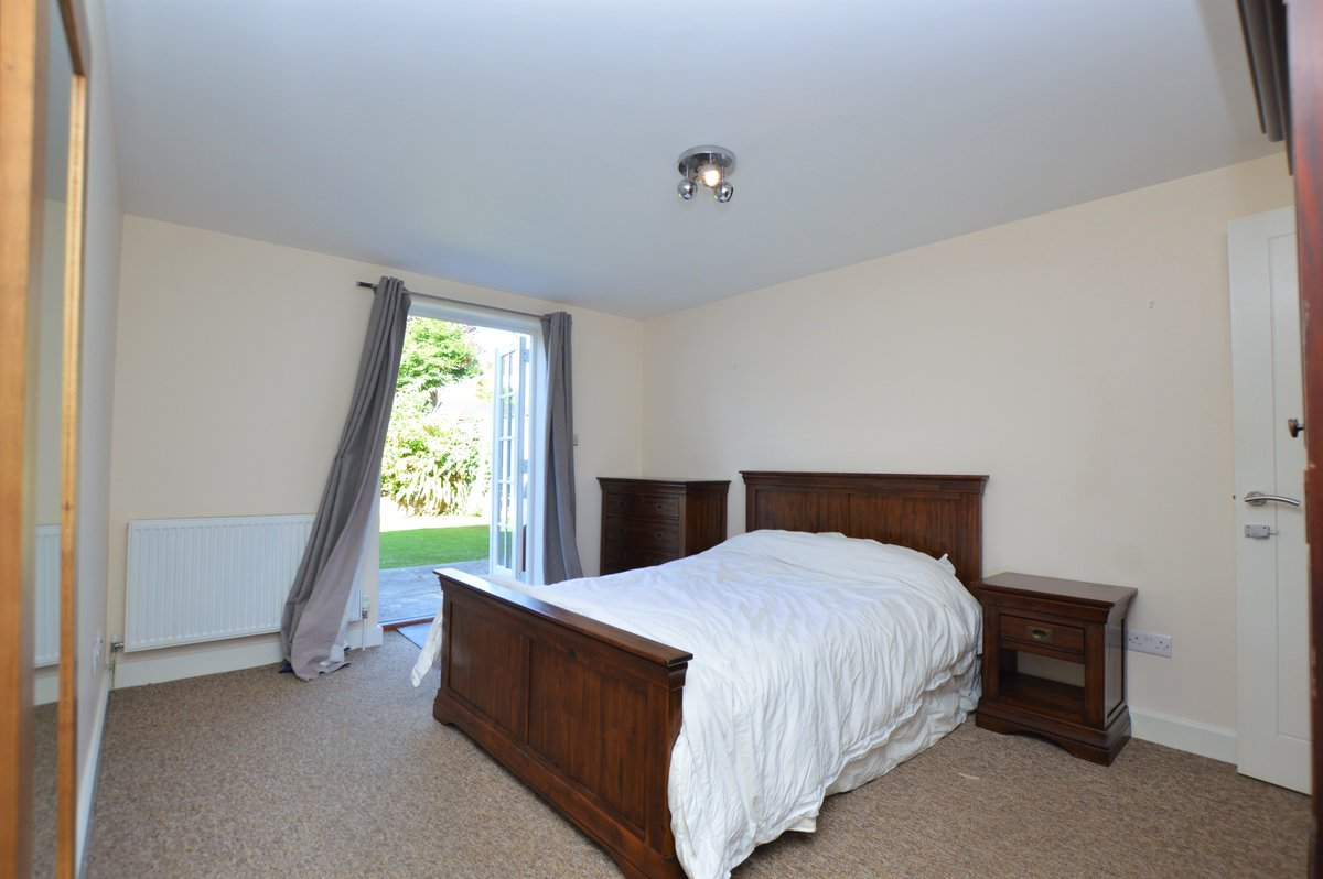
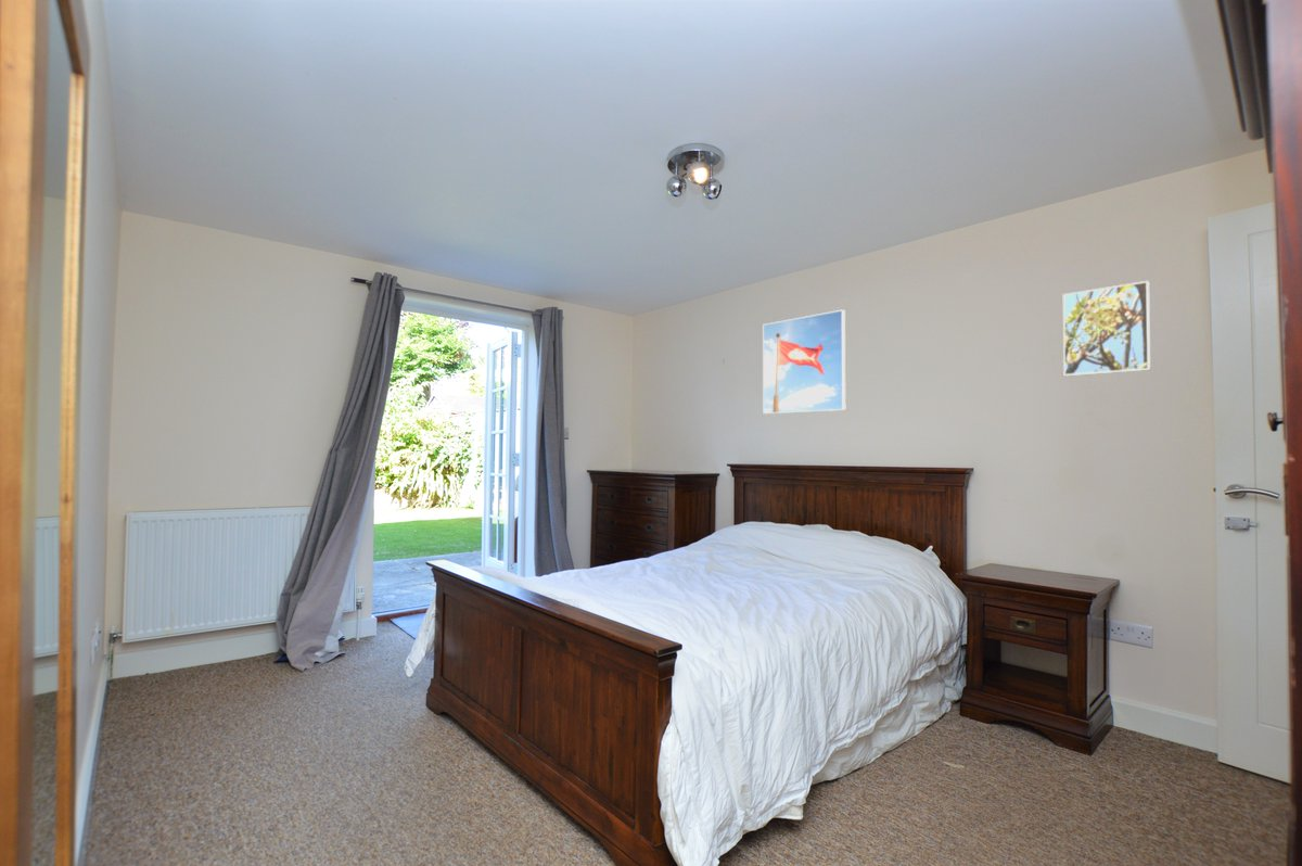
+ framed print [1062,280,1151,377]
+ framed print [762,308,846,415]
